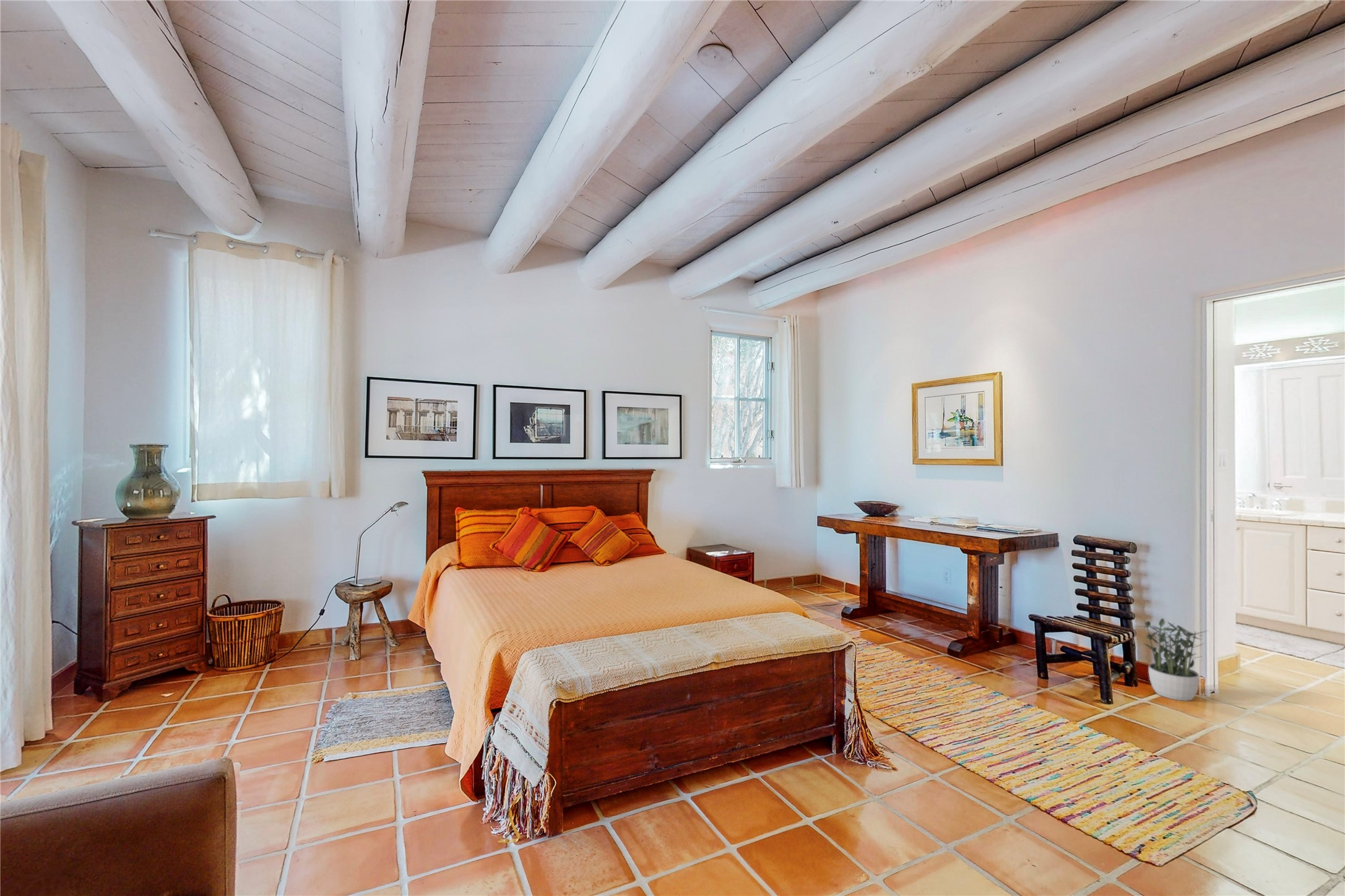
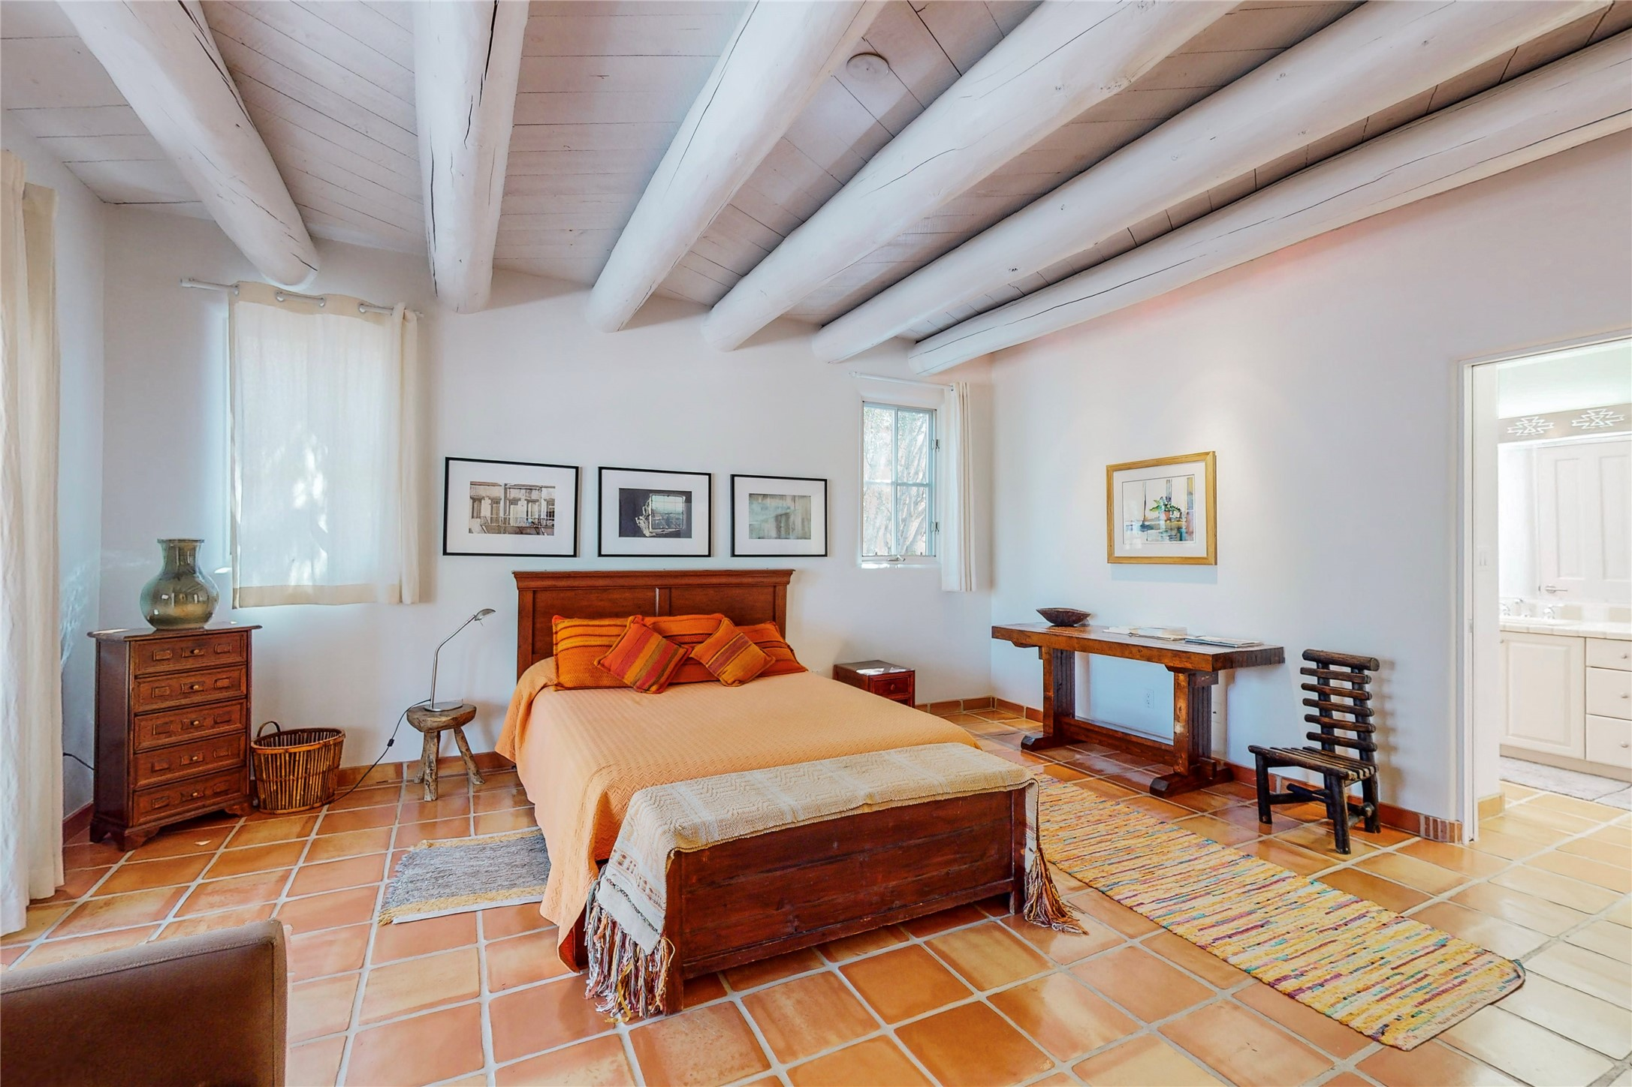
- potted plant [1135,618,1208,702]
